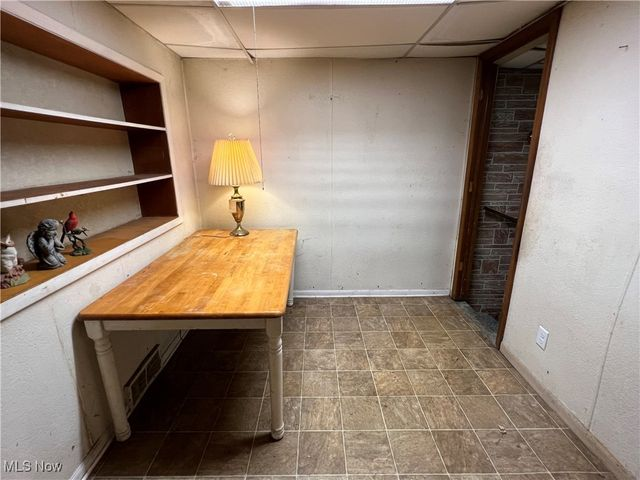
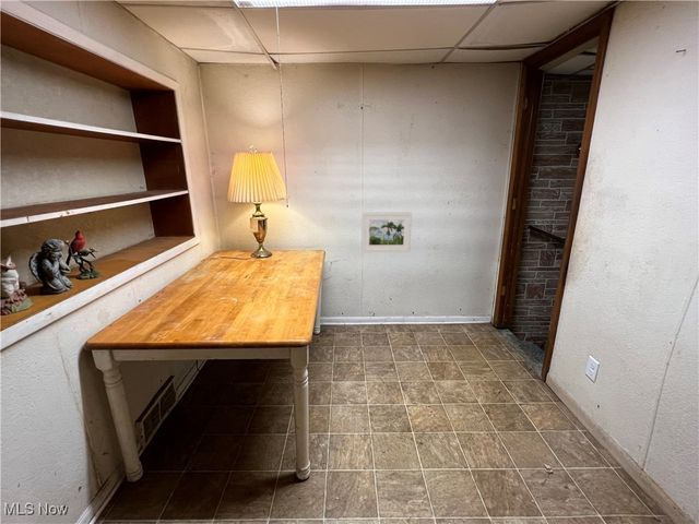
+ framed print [362,211,413,253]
